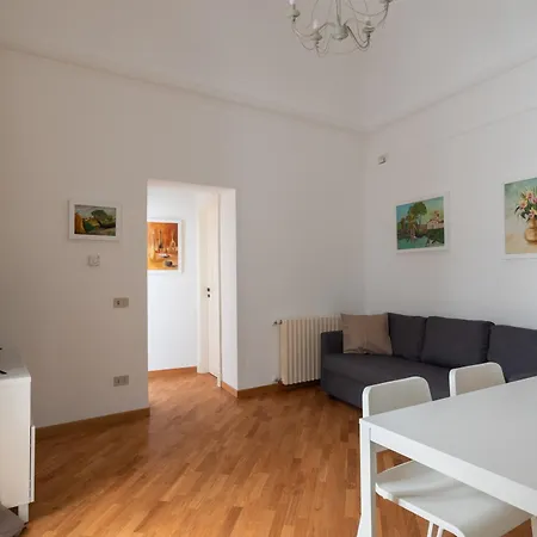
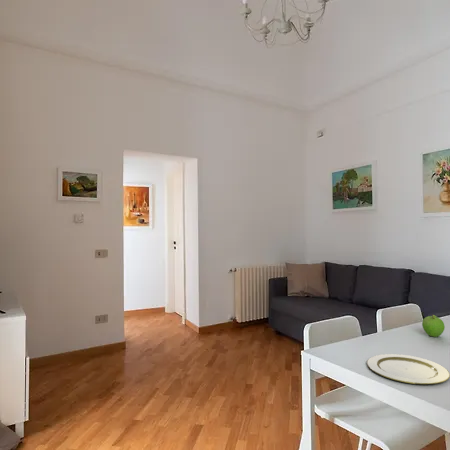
+ plate [366,353,450,385]
+ fruit [421,313,446,338]
